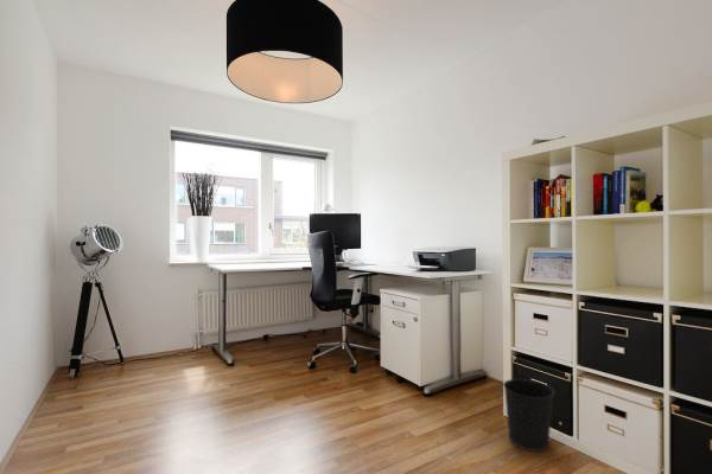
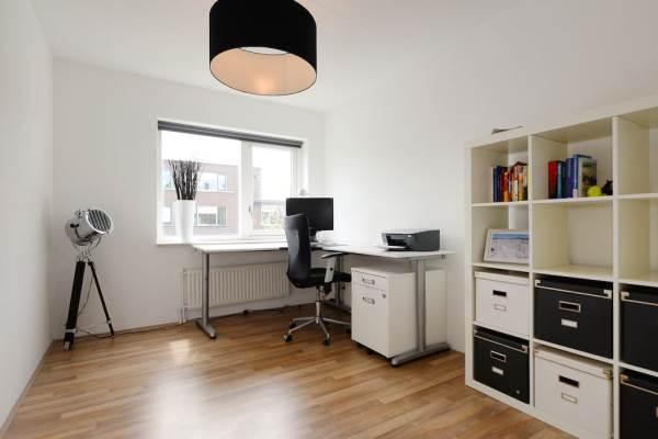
- wastebasket [502,378,555,453]
